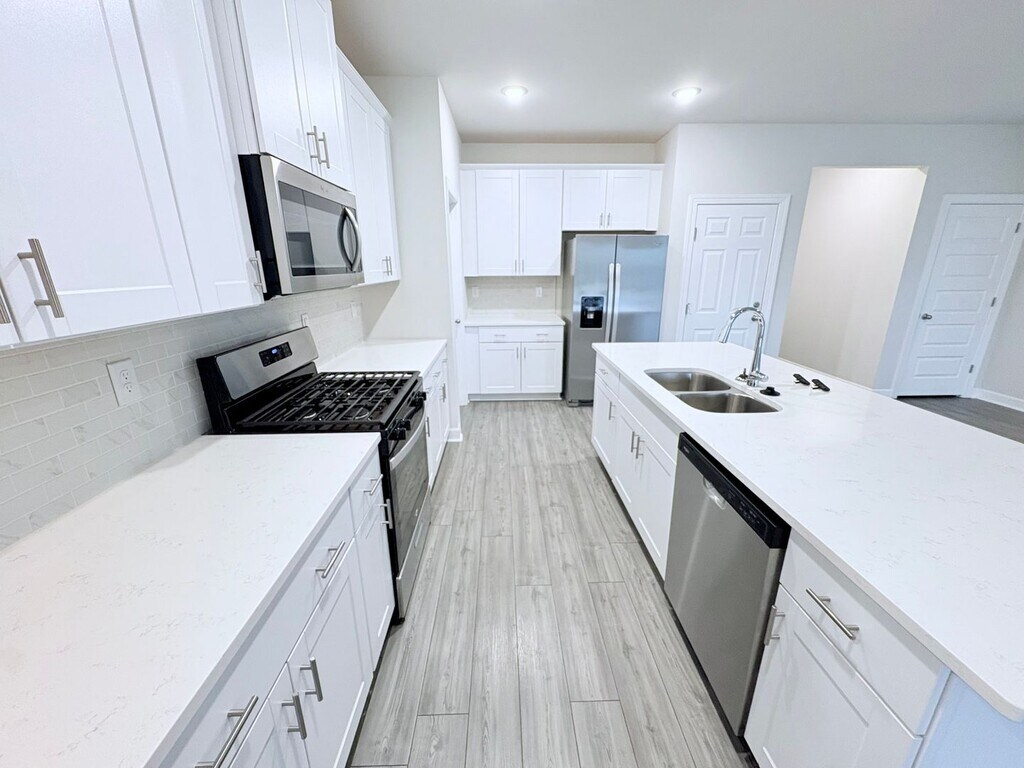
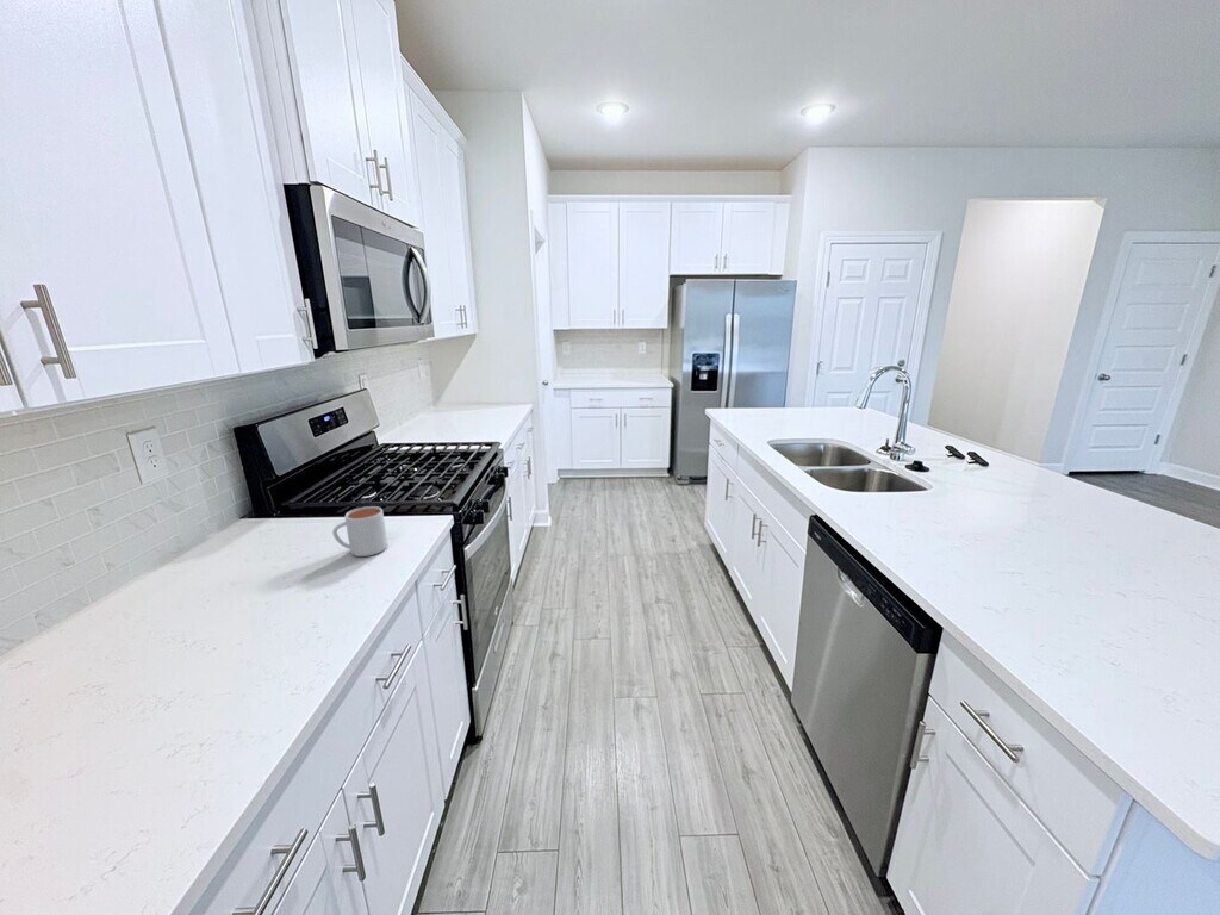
+ mug [331,505,388,558]
